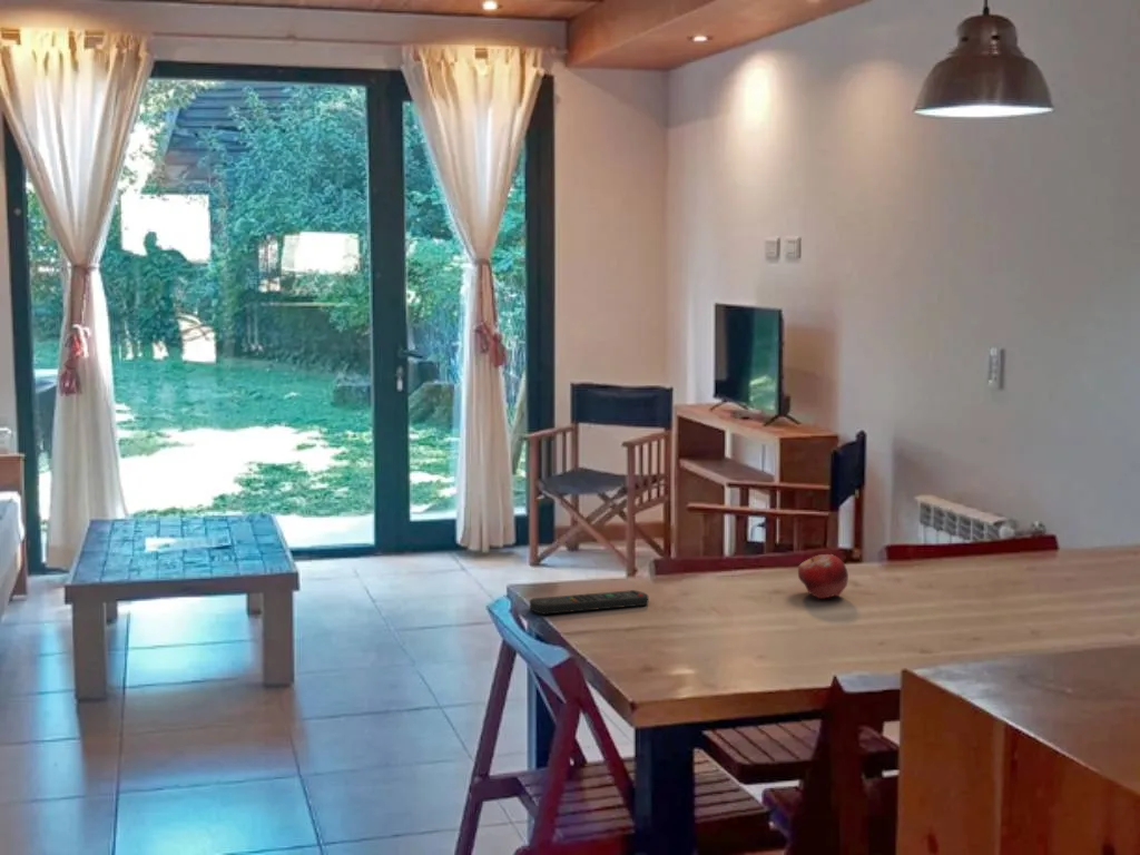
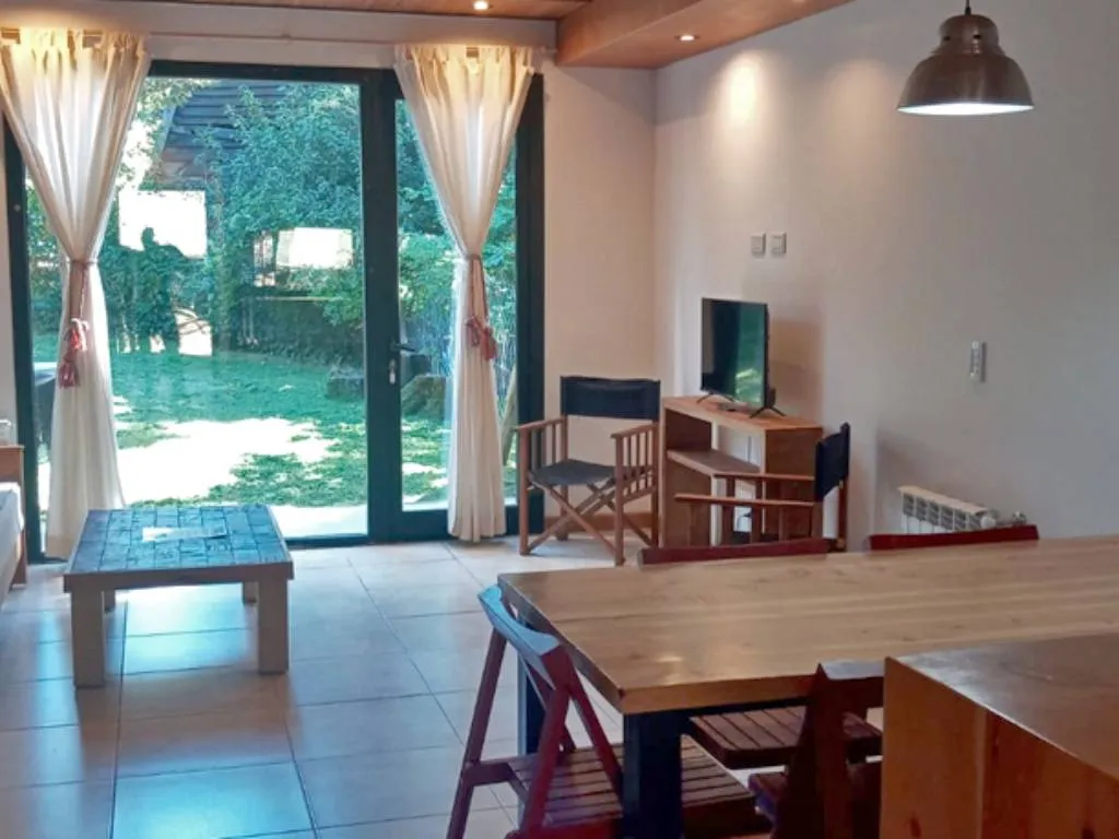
- remote control [529,589,649,616]
- fruit [797,553,849,600]
